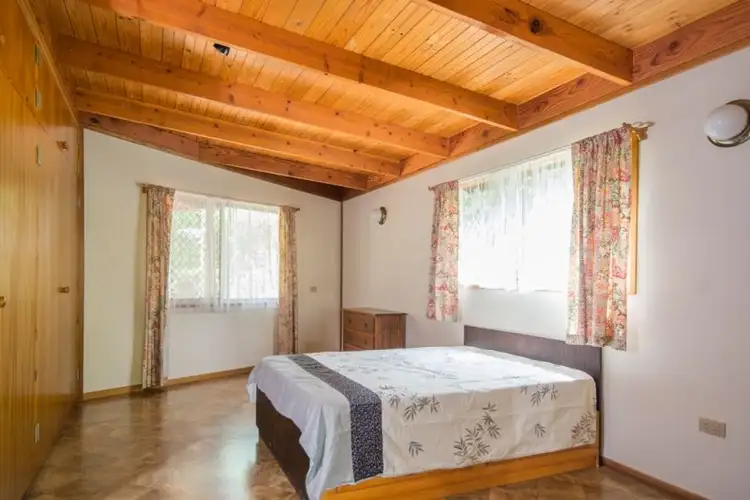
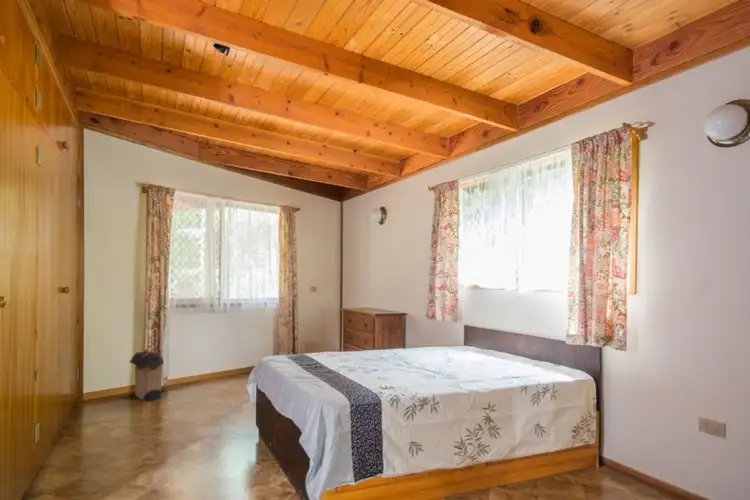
+ laundry hamper [128,341,166,402]
